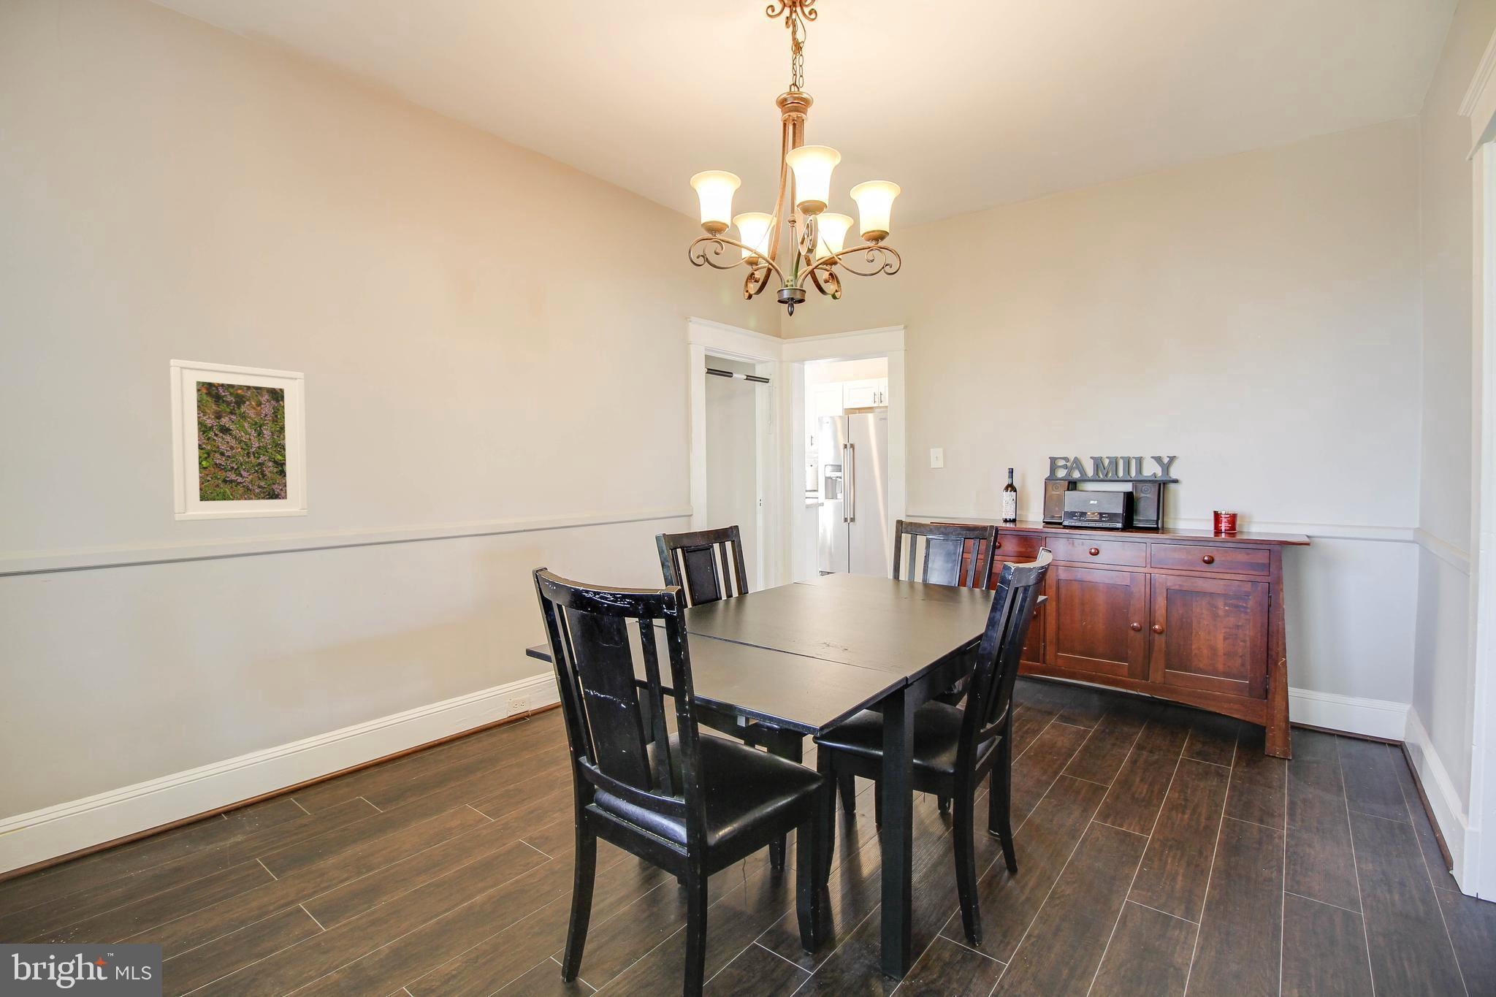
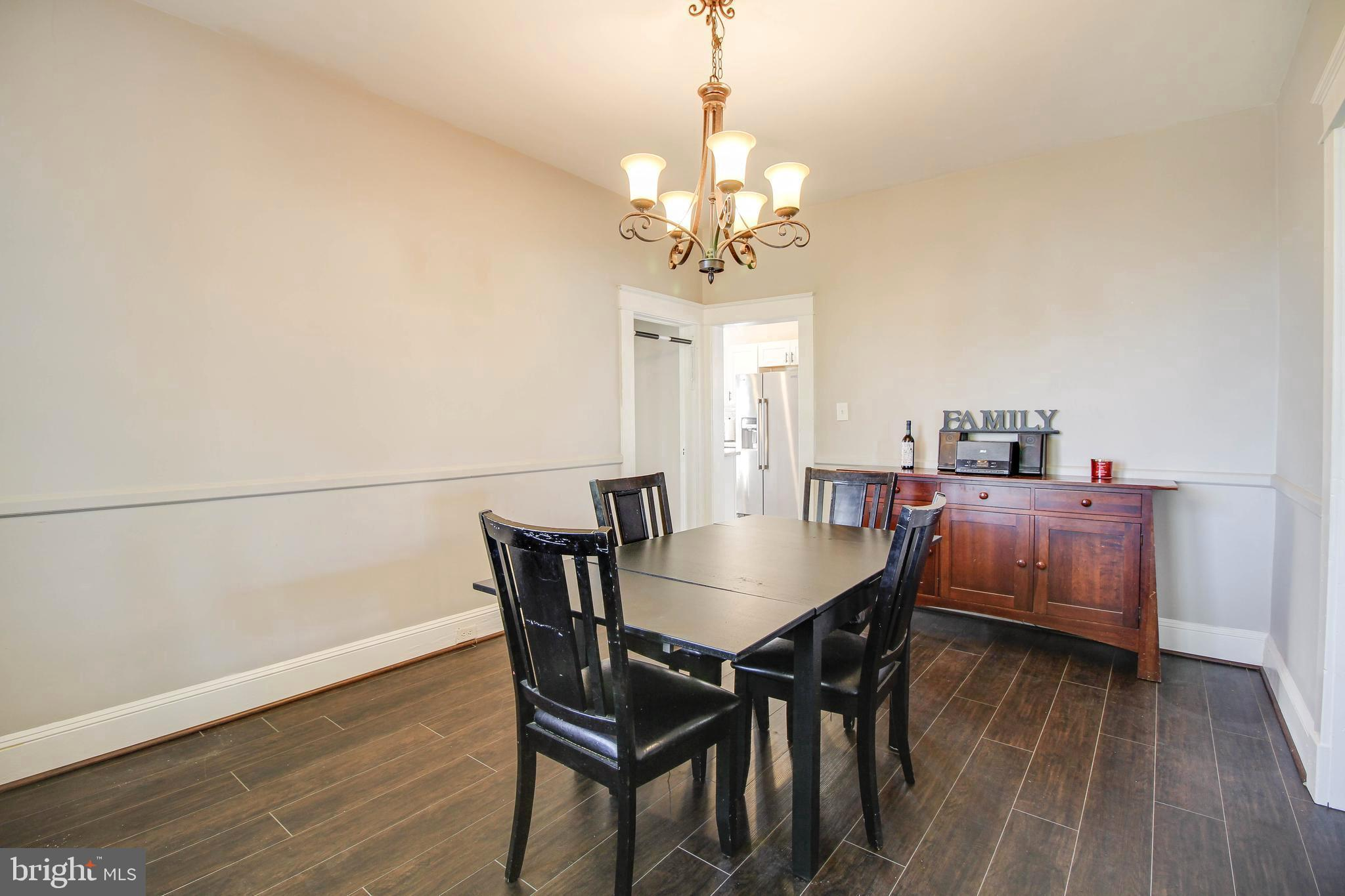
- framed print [169,358,308,522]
